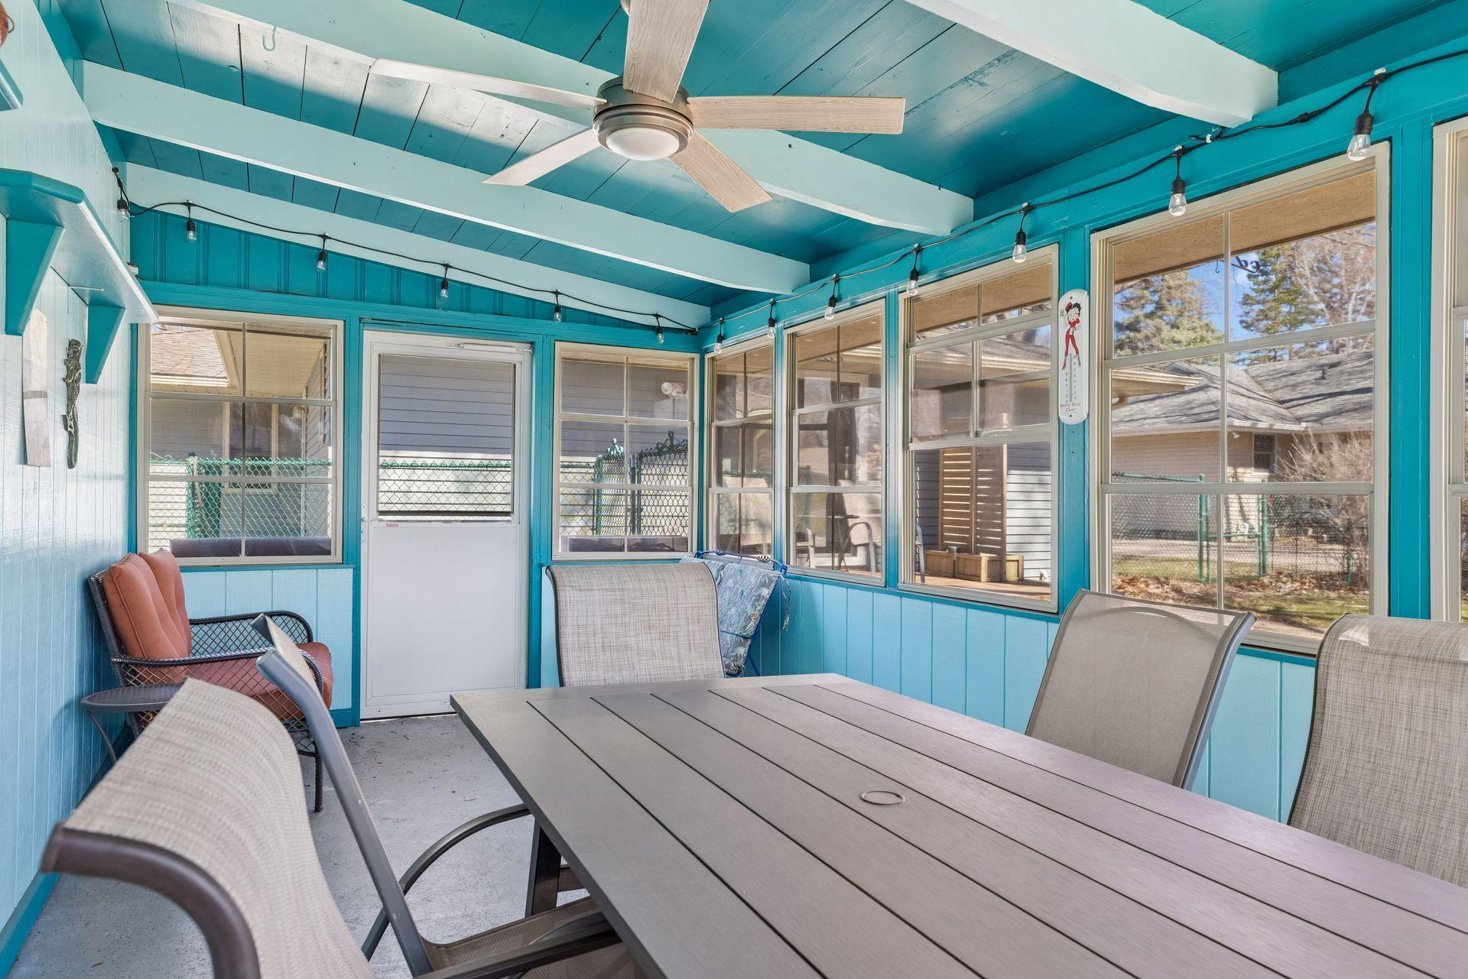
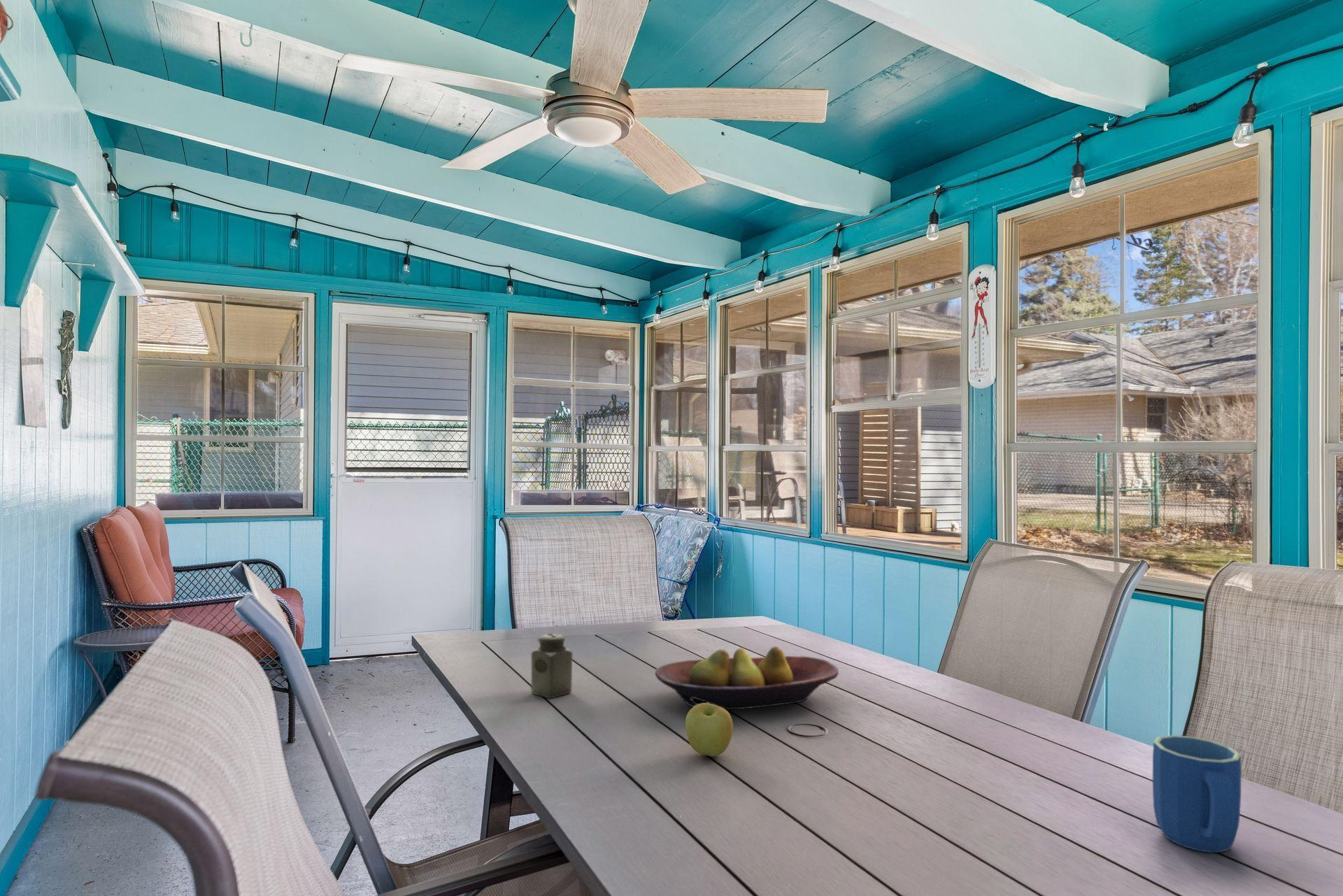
+ salt shaker [530,633,573,699]
+ apple [685,702,734,758]
+ mug [1152,734,1242,853]
+ fruit bowl [654,646,839,710]
